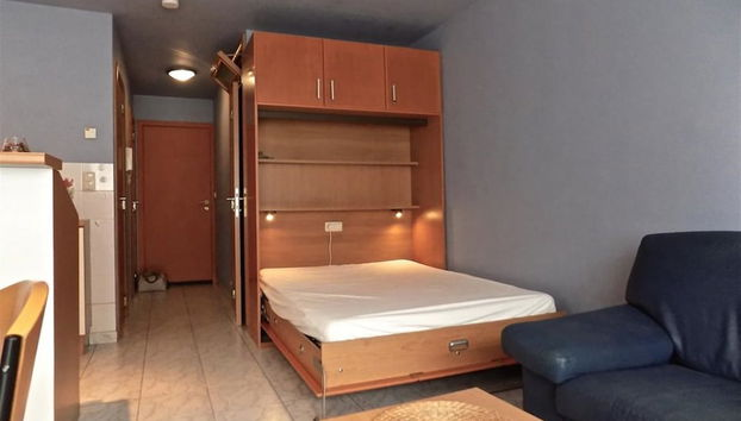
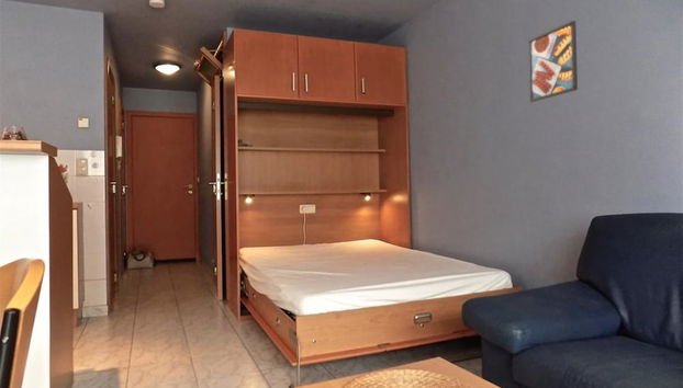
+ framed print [527,20,579,103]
